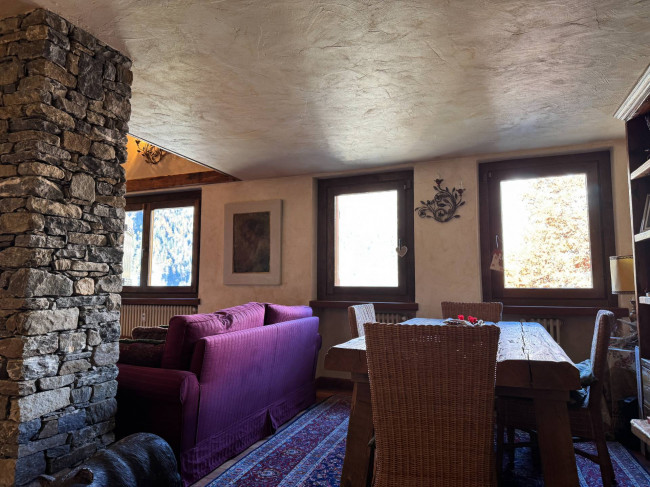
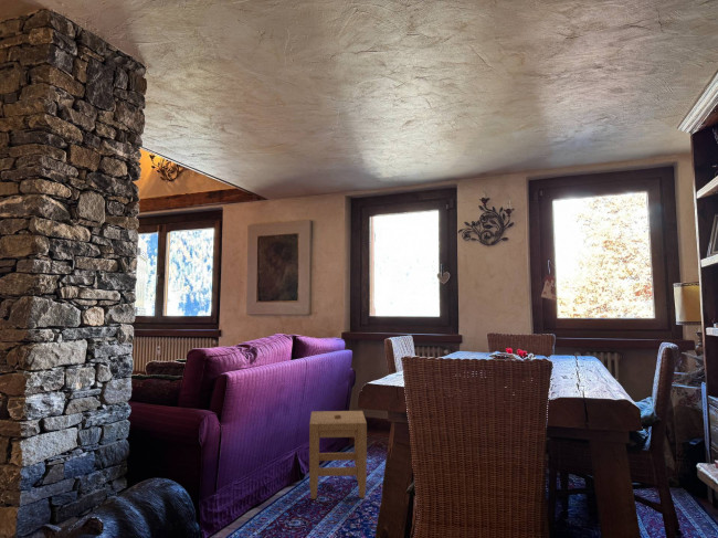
+ stool [308,410,368,500]
